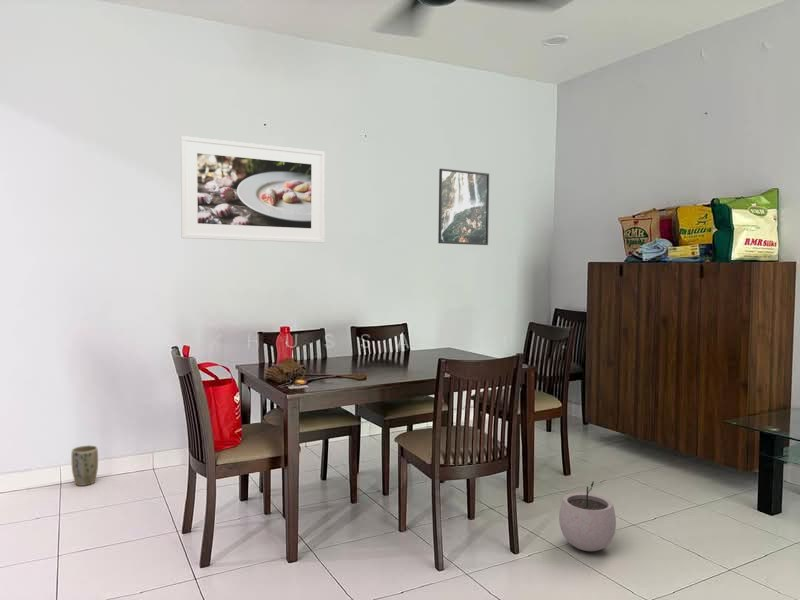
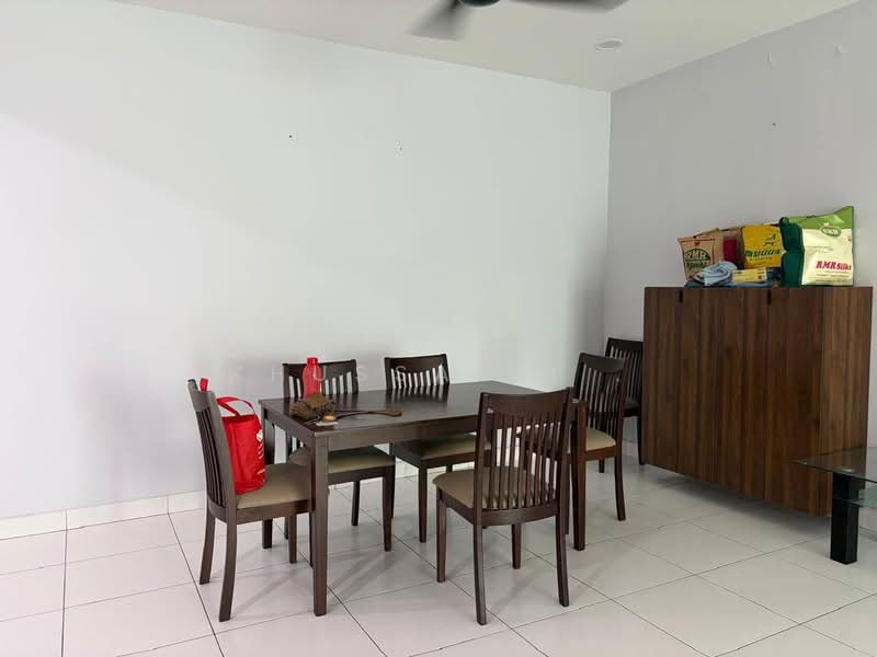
- plant pot [558,480,617,552]
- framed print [437,168,490,246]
- plant pot [71,444,99,487]
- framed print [180,135,326,244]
